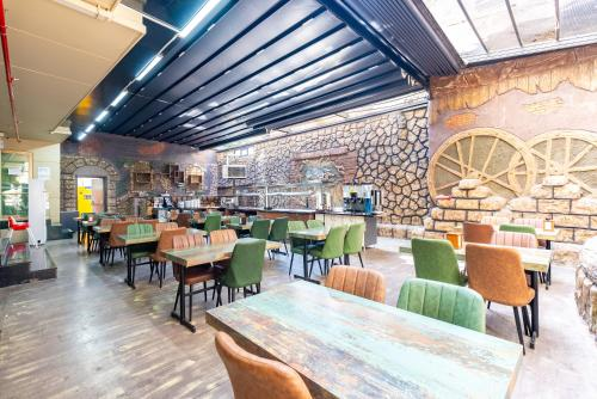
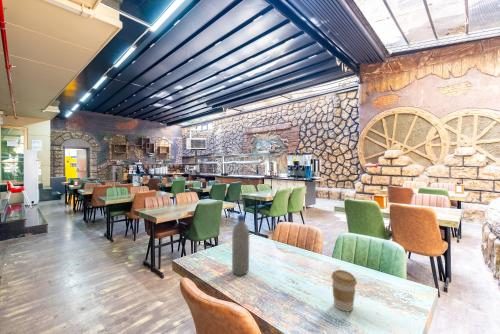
+ coffee cup [330,269,358,312]
+ water bottle [231,214,250,276]
